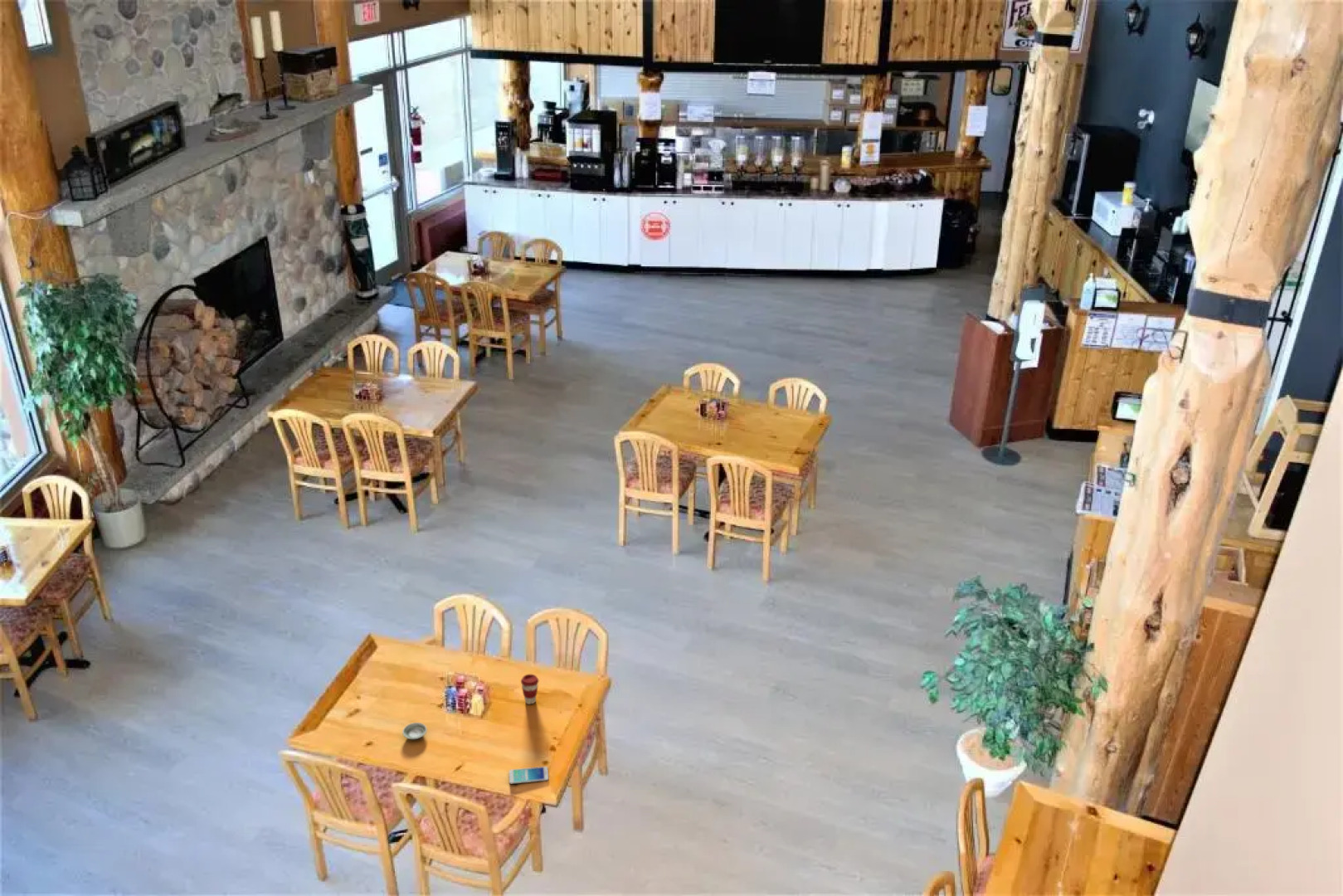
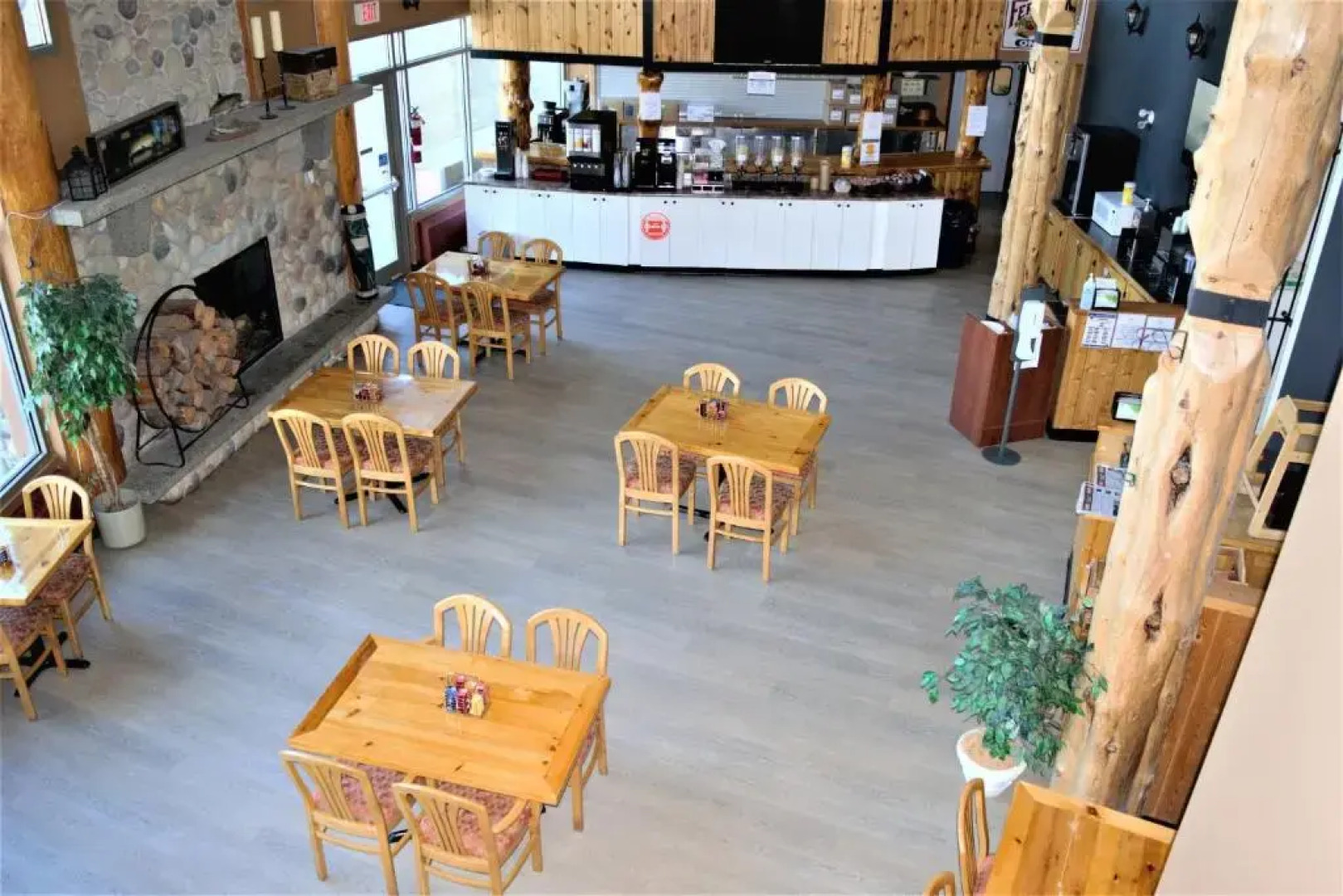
- saucer [401,722,428,740]
- coffee cup [520,674,539,705]
- smartphone [508,766,549,785]
